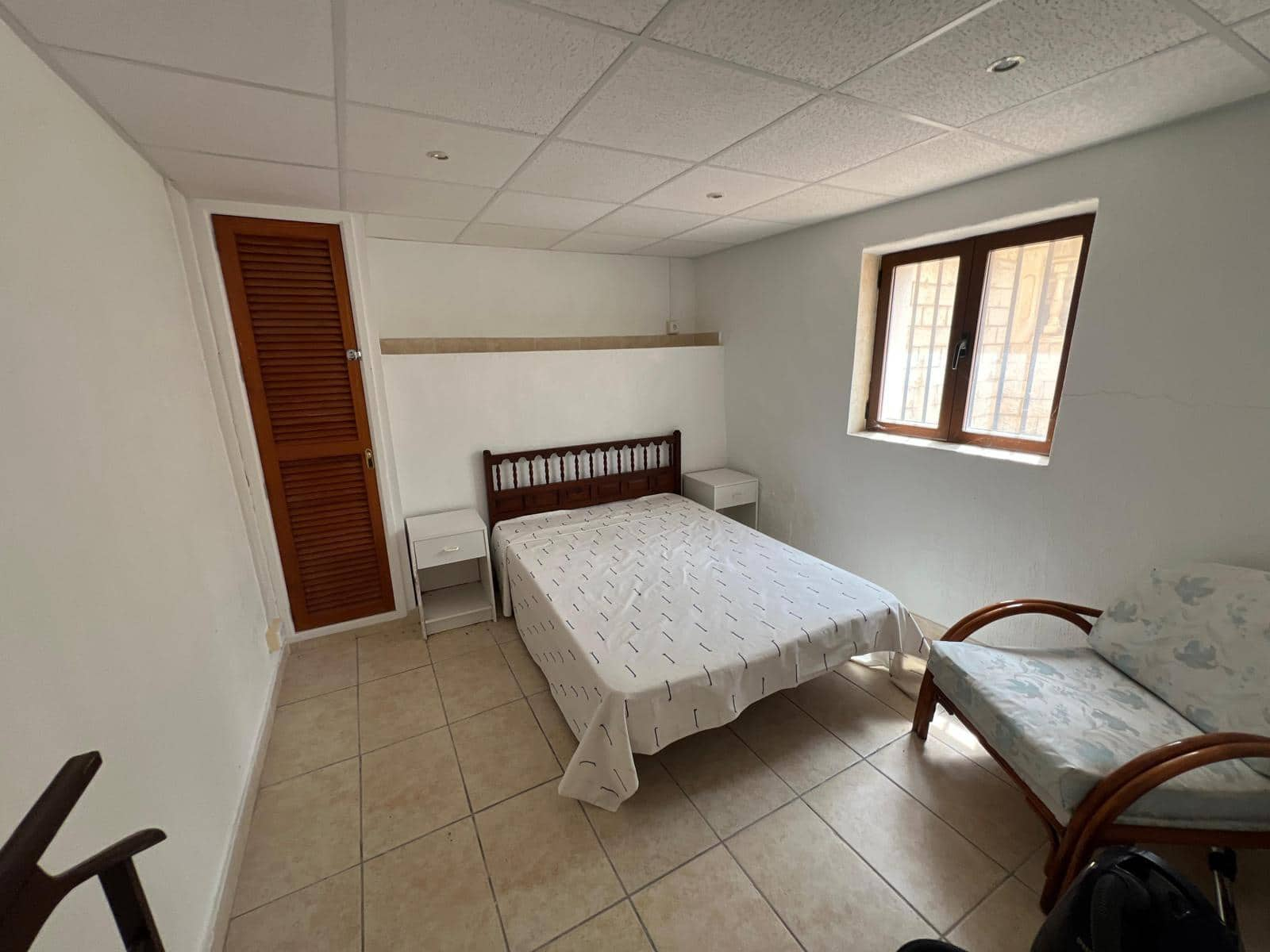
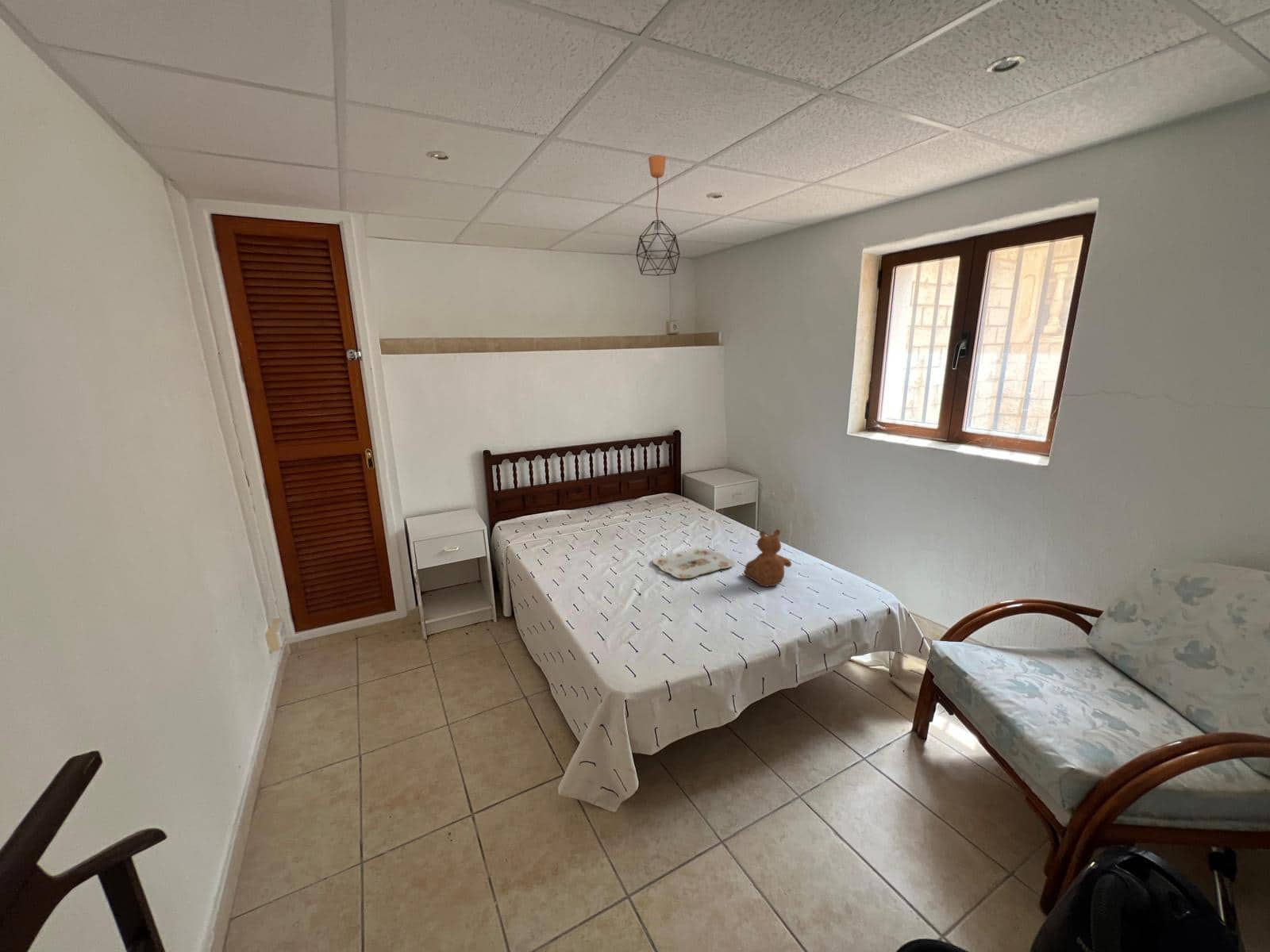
+ serving tray [652,547,736,579]
+ teddy bear [743,528,792,588]
+ pendant light [635,154,680,277]
